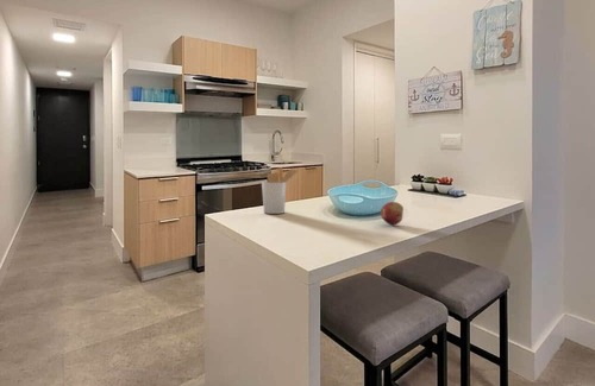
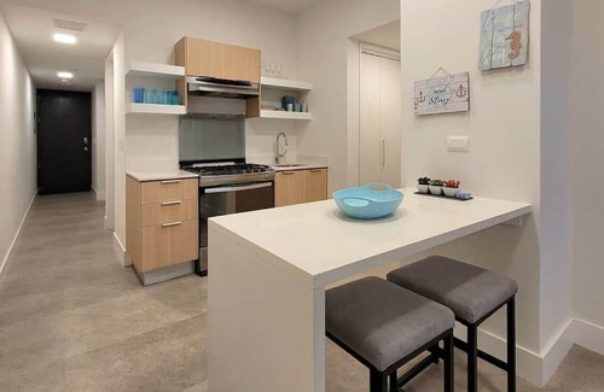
- fruit [380,201,405,226]
- utensil holder [261,166,300,215]
